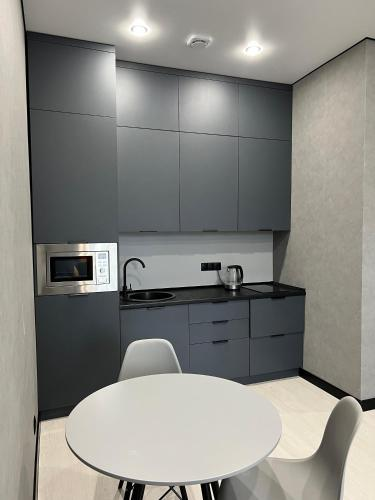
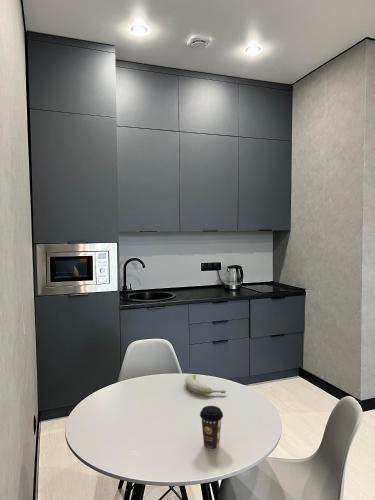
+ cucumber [184,373,227,396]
+ coffee cup [199,405,224,451]
